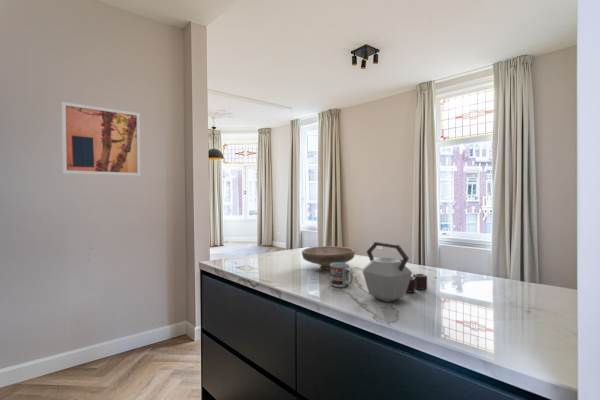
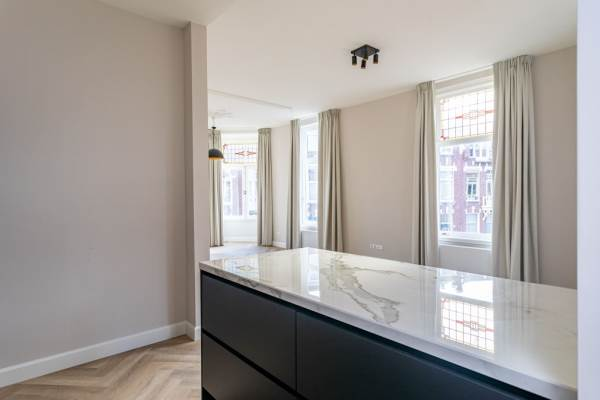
- cup [329,263,354,288]
- bowl [301,245,356,271]
- wall art [61,101,141,177]
- kettle [361,241,428,303]
